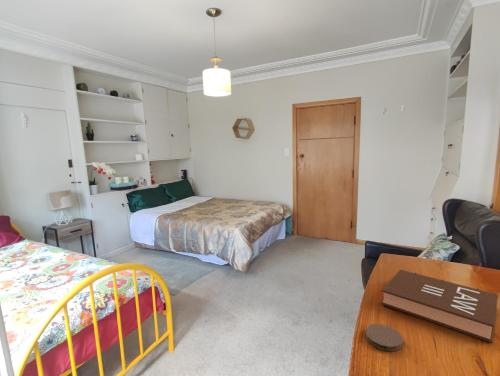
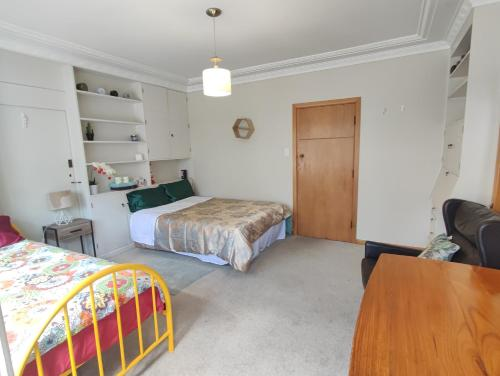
- book [380,269,499,344]
- coaster [364,323,404,352]
